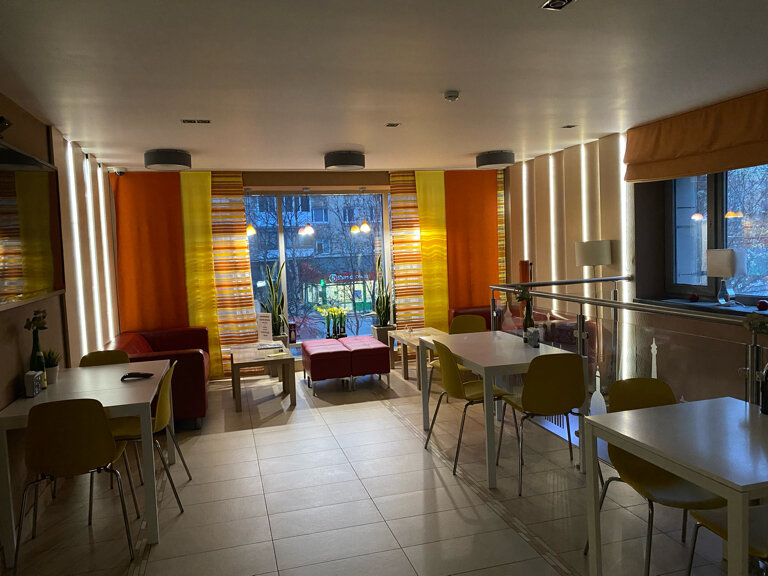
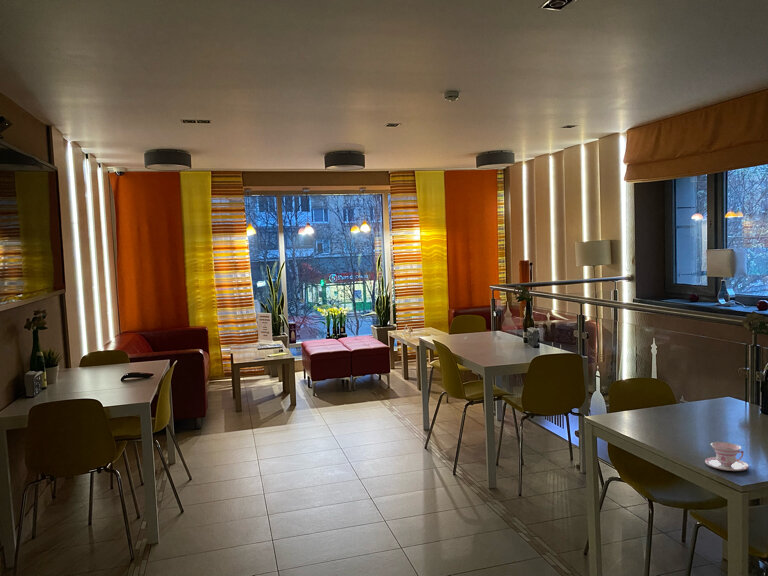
+ teacup [704,441,750,472]
